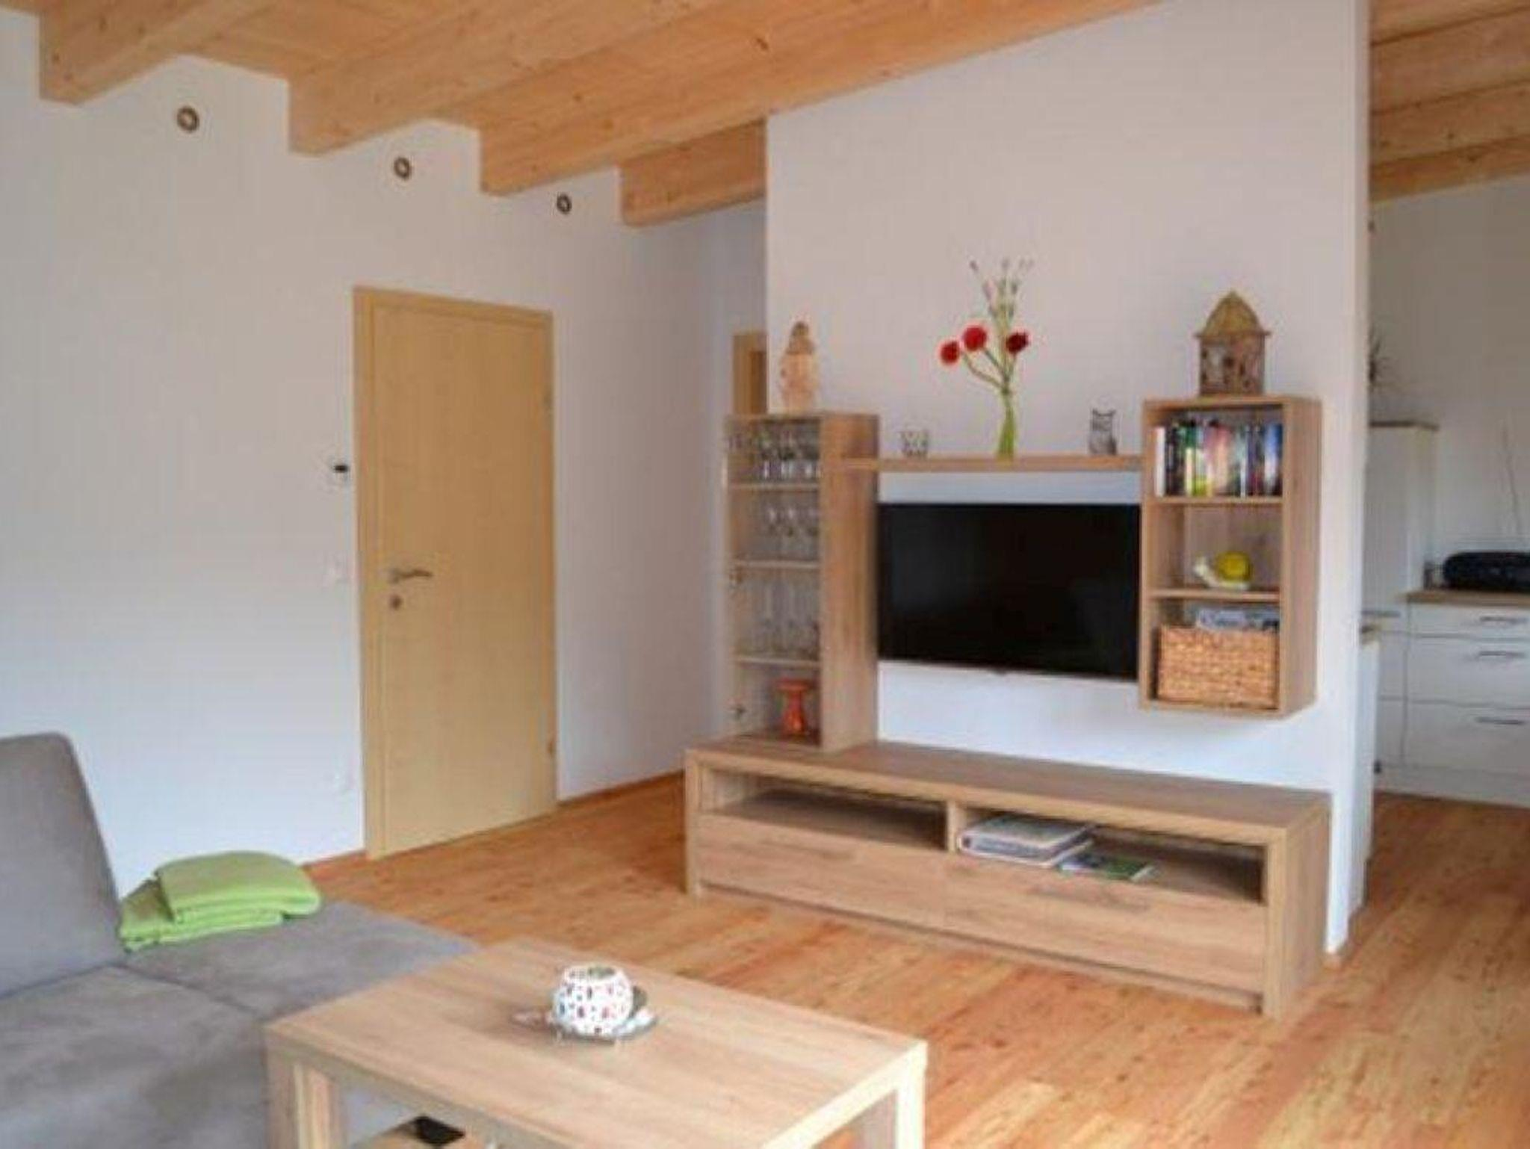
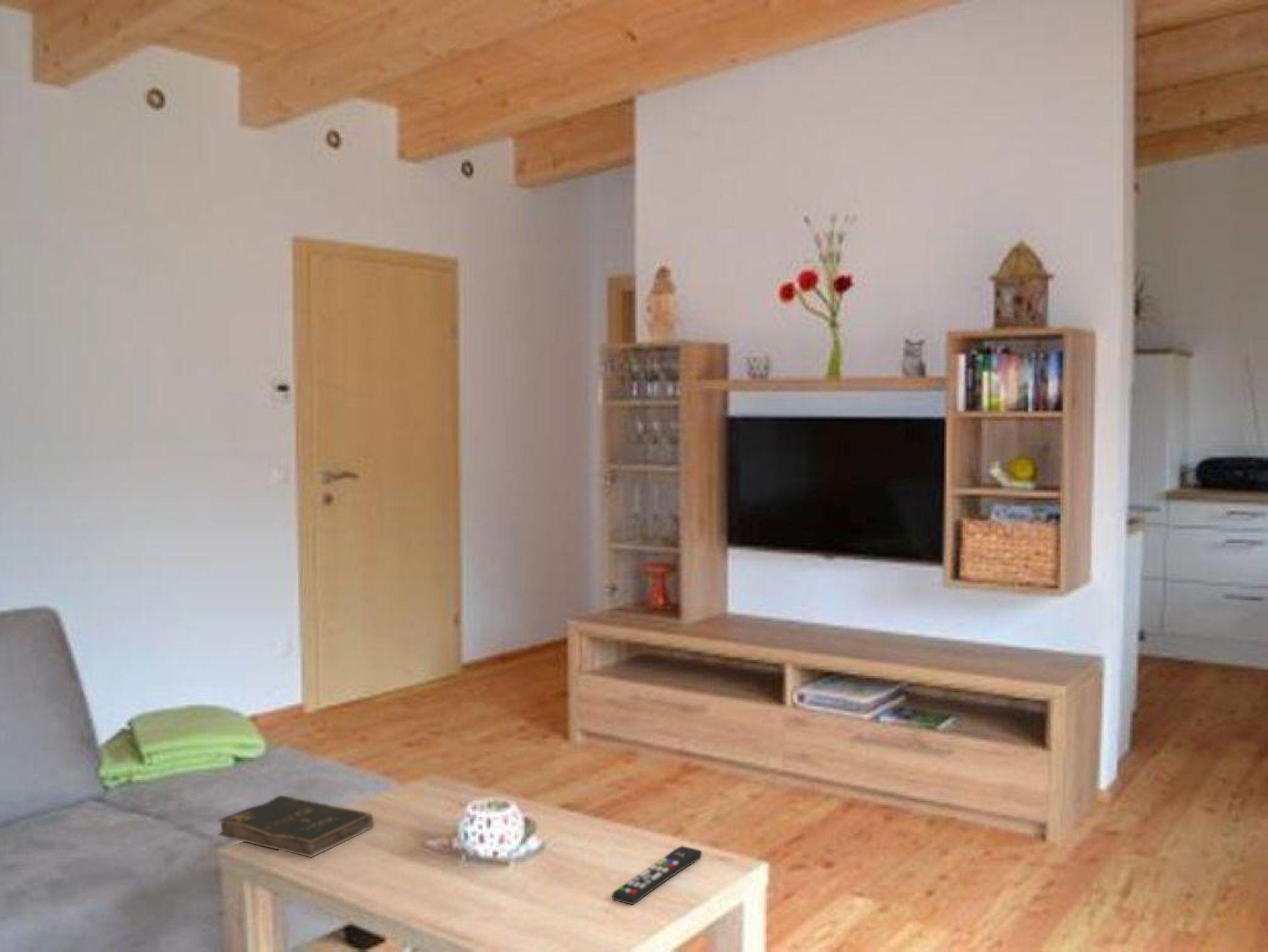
+ remote control [611,846,703,906]
+ bible [217,794,374,858]
